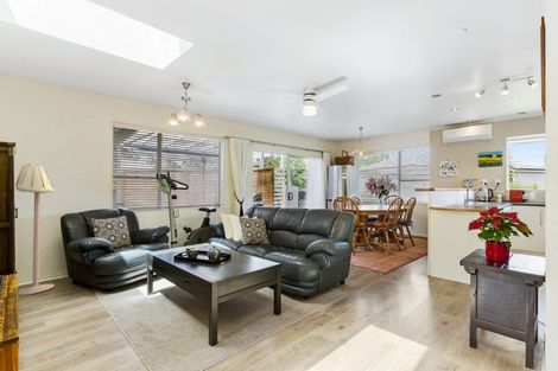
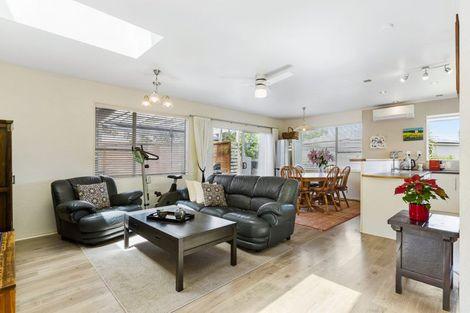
- floor lamp [14,162,56,296]
